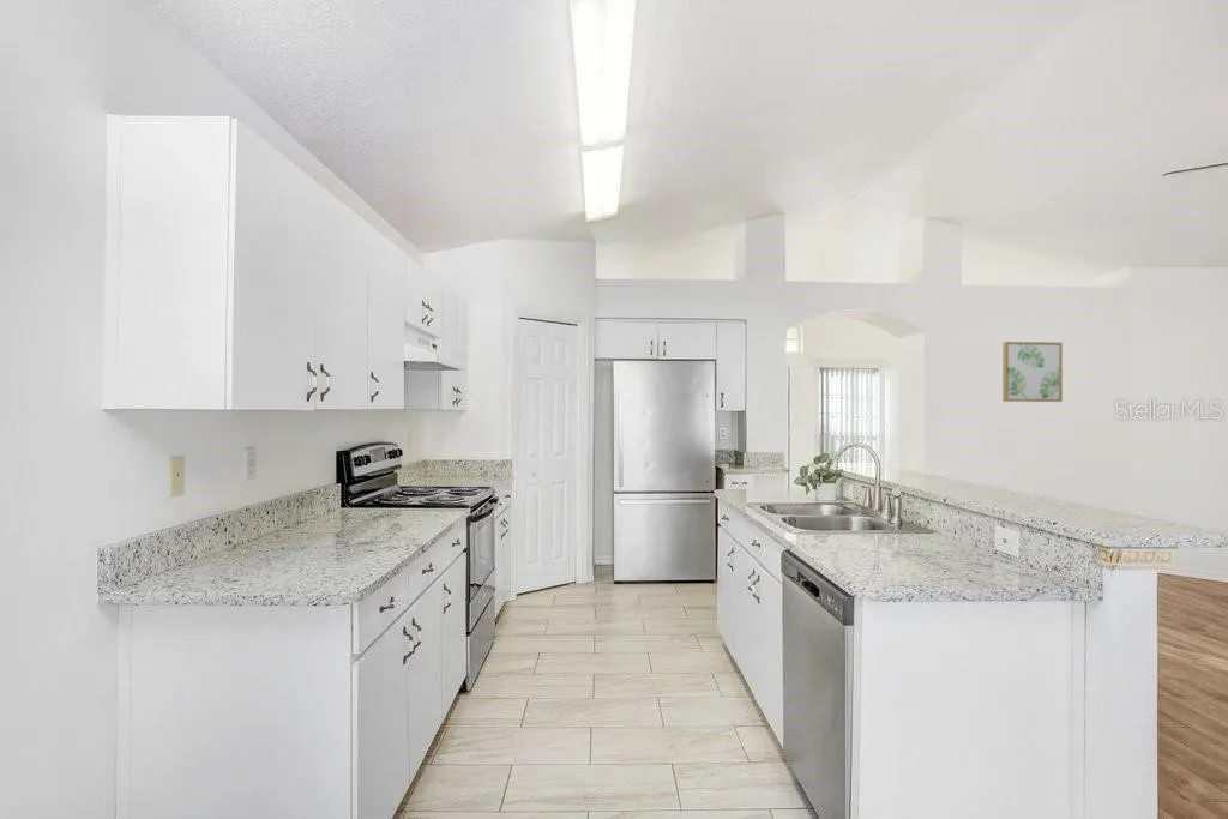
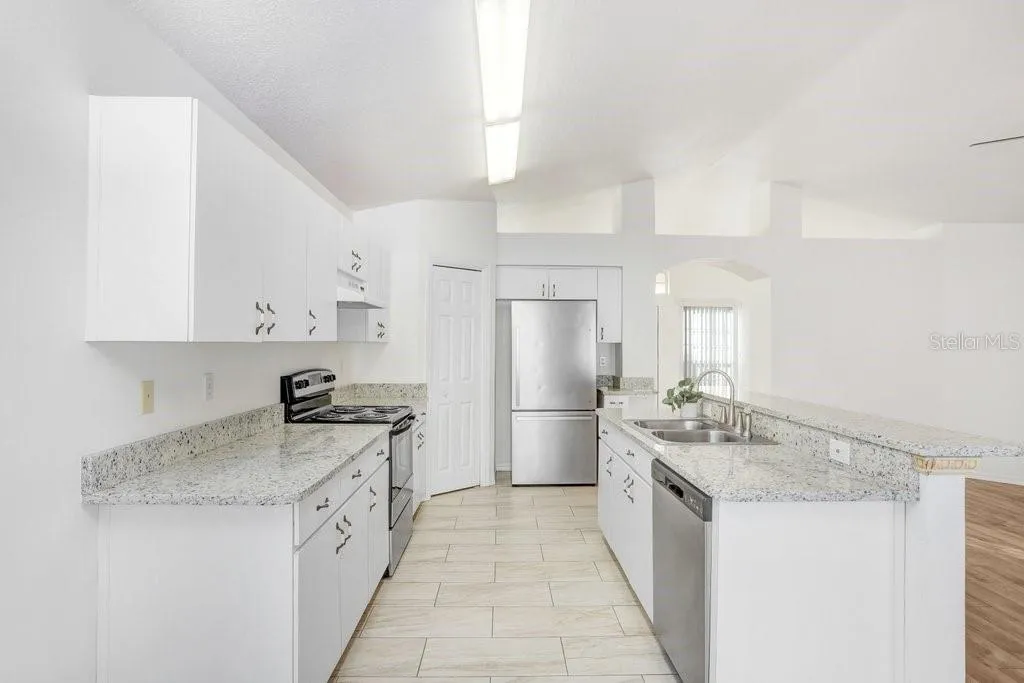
- wall art [1001,341,1064,403]
